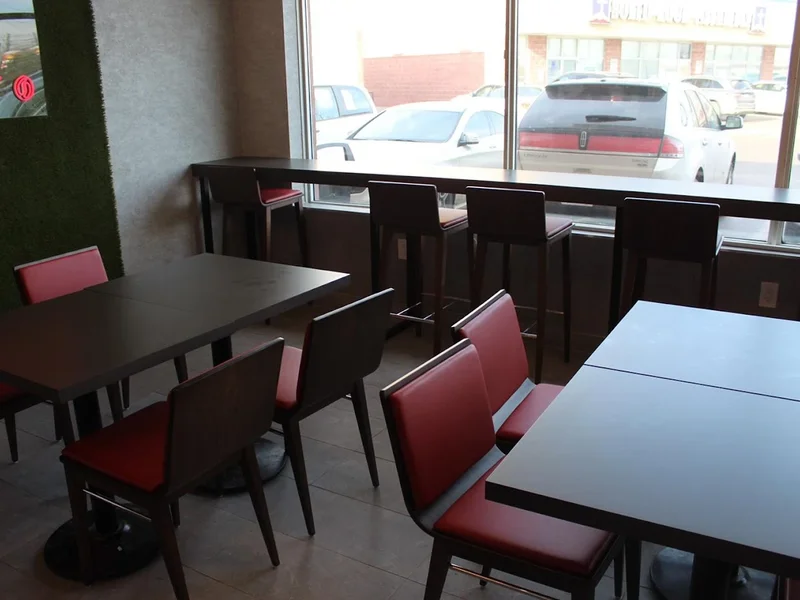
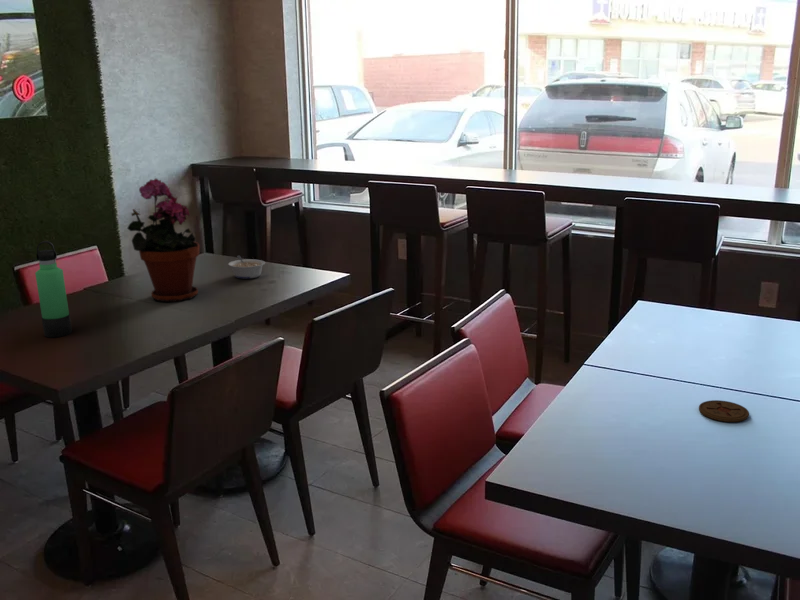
+ potted plant [126,178,201,303]
+ coaster [698,399,750,423]
+ legume [227,255,266,279]
+ thermos bottle [34,240,73,338]
